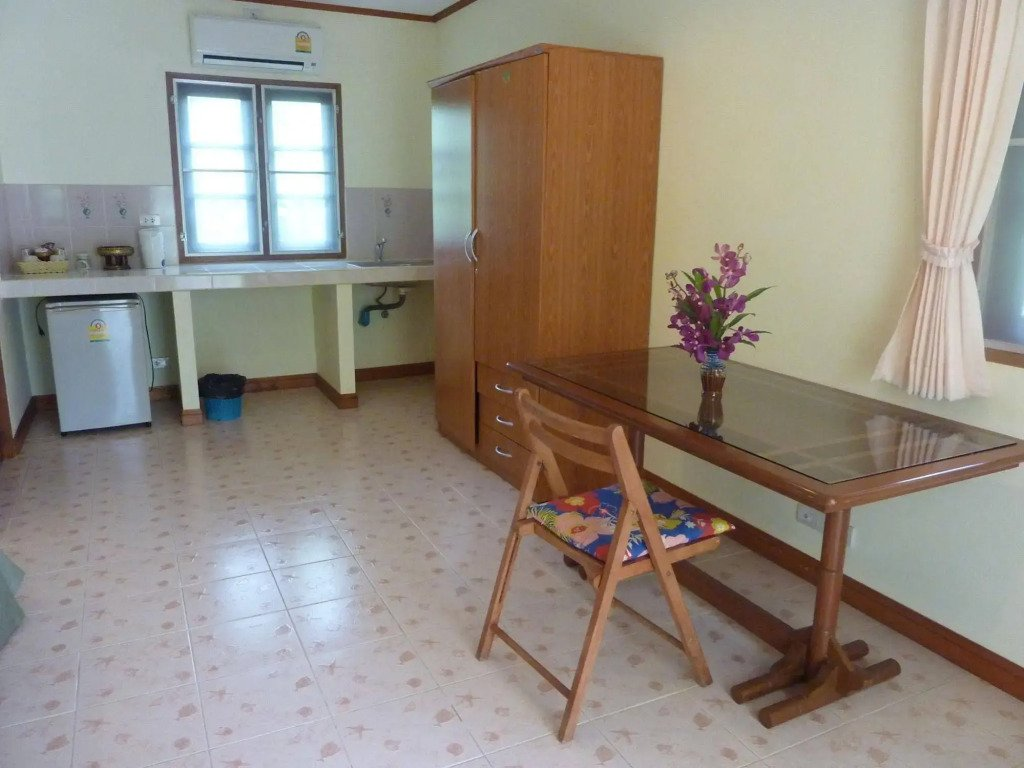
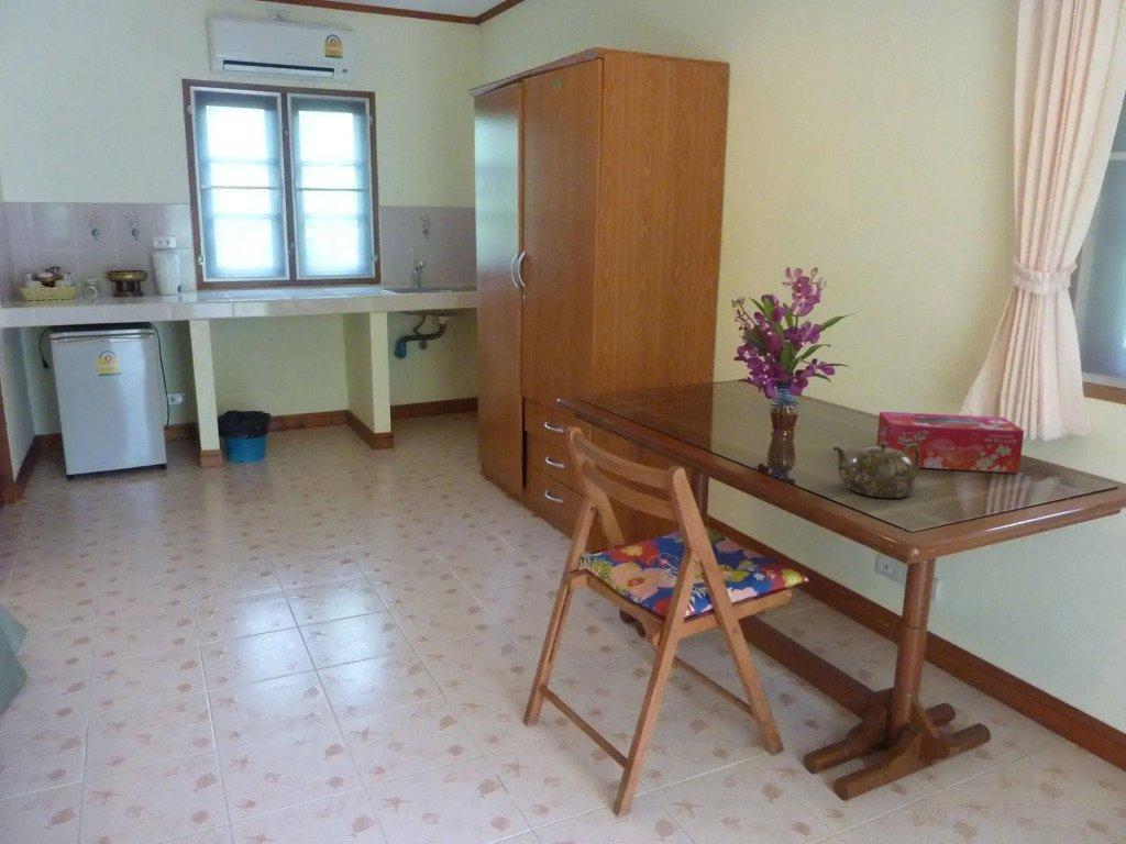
+ tissue box [875,411,1025,474]
+ teapot [832,442,920,499]
